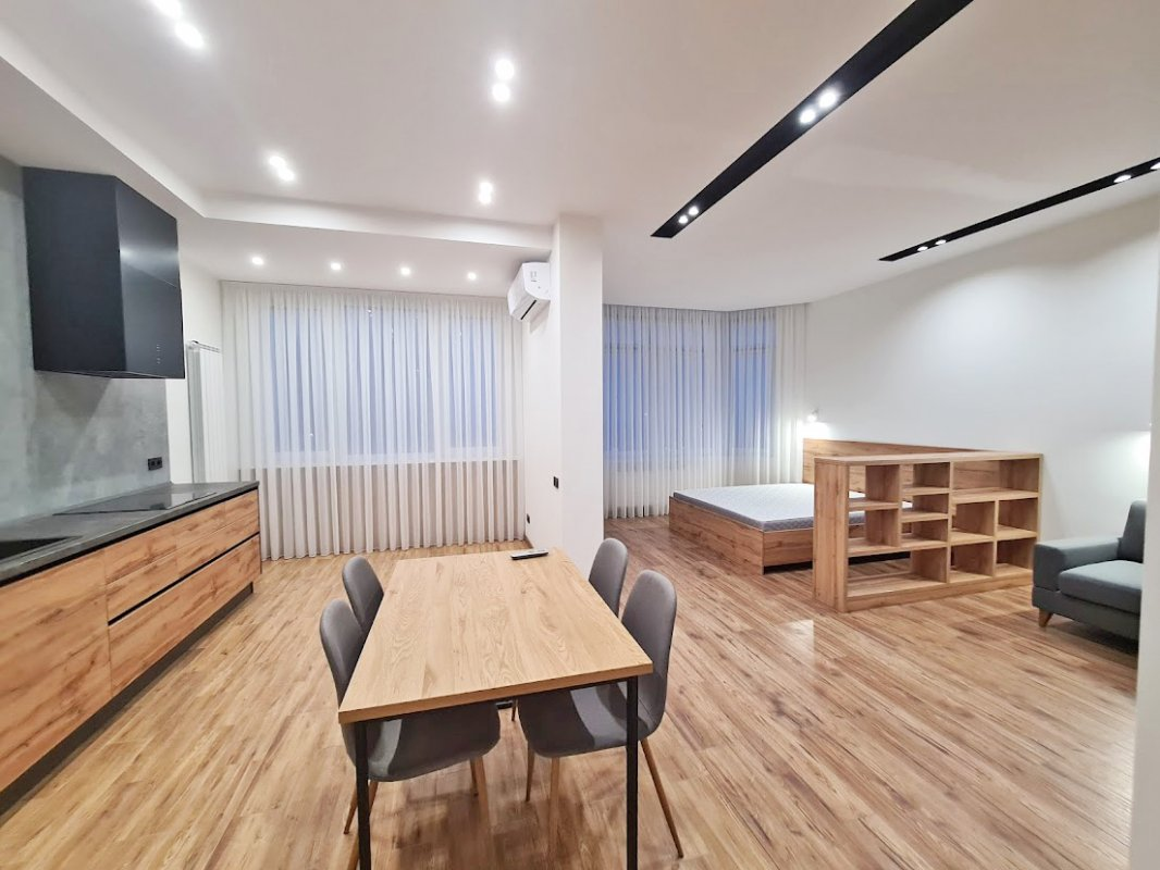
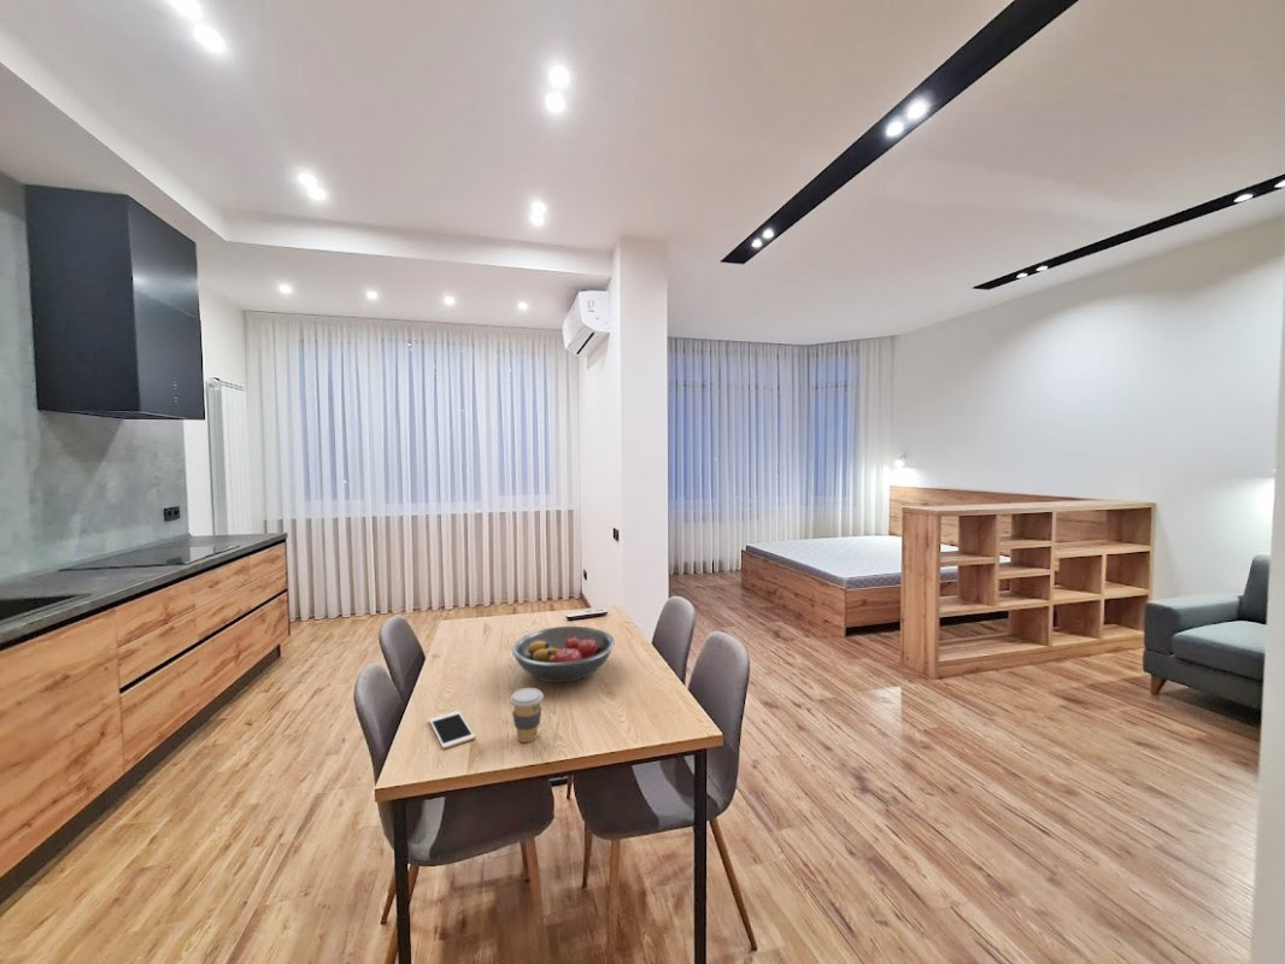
+ cell phone [428,710,476,750]
+ fruit bowl [511,625,616,683]
+ coffee cup [509,687,545,743]
